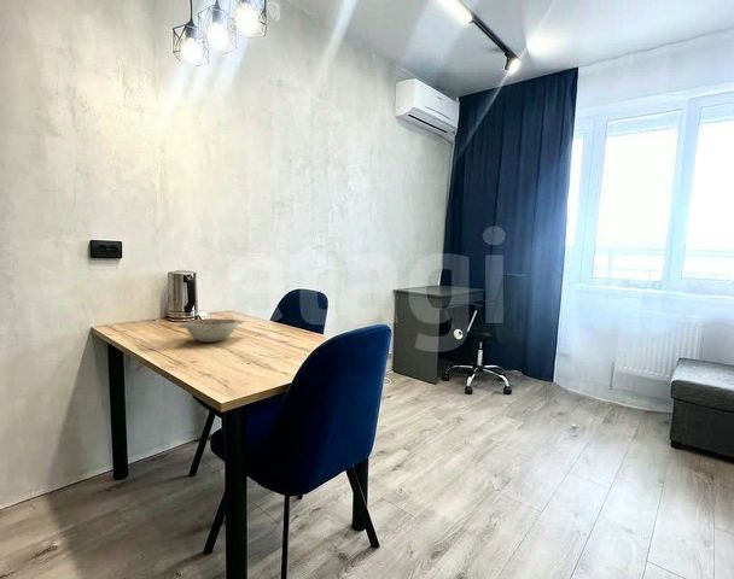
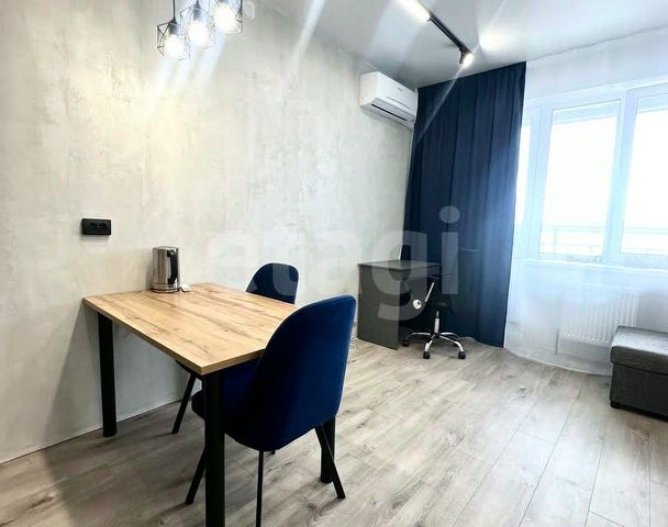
- decorative bowl [176,317,245,344]
